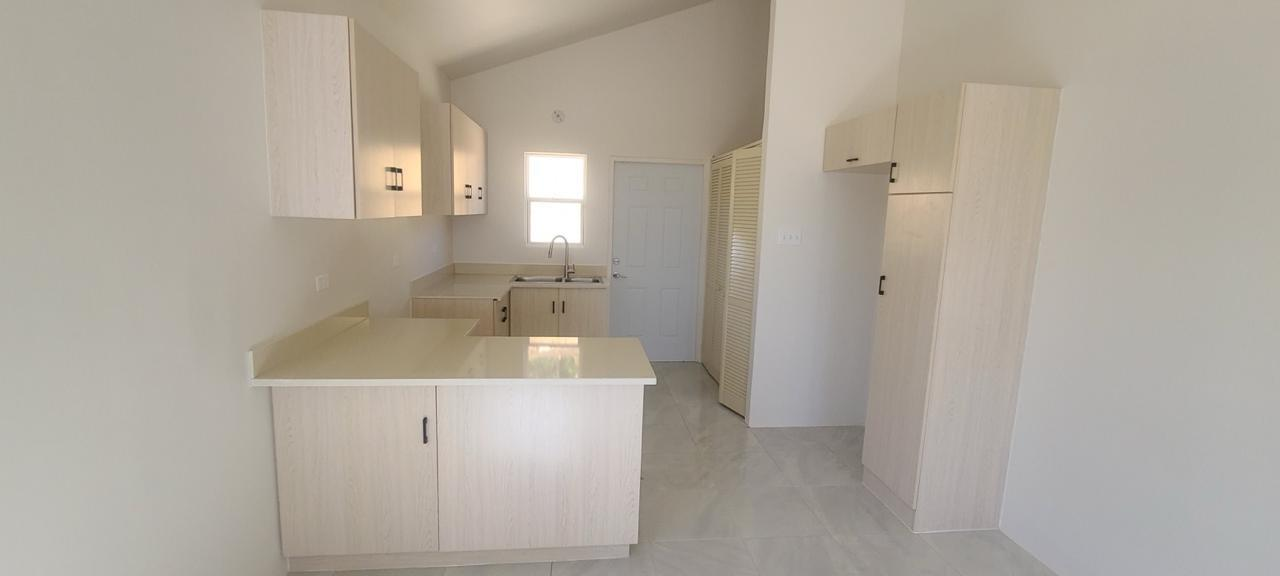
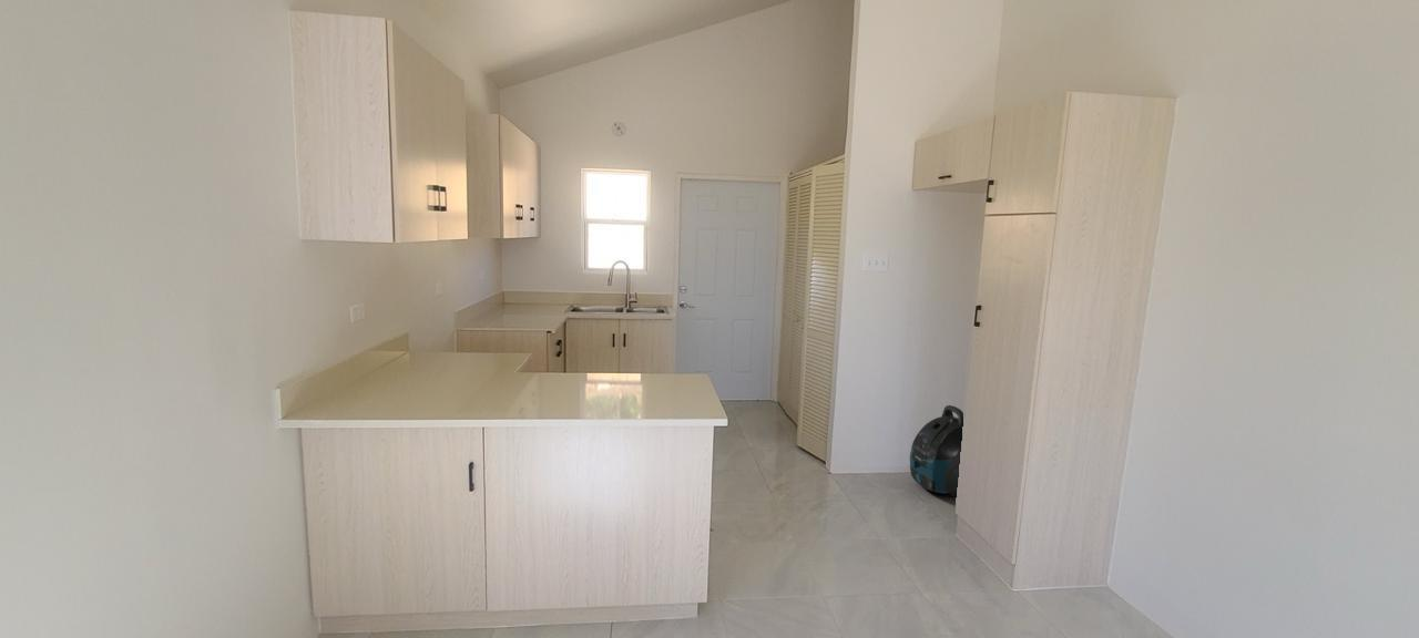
+ vacuum cleaner [909,404,964,497]
